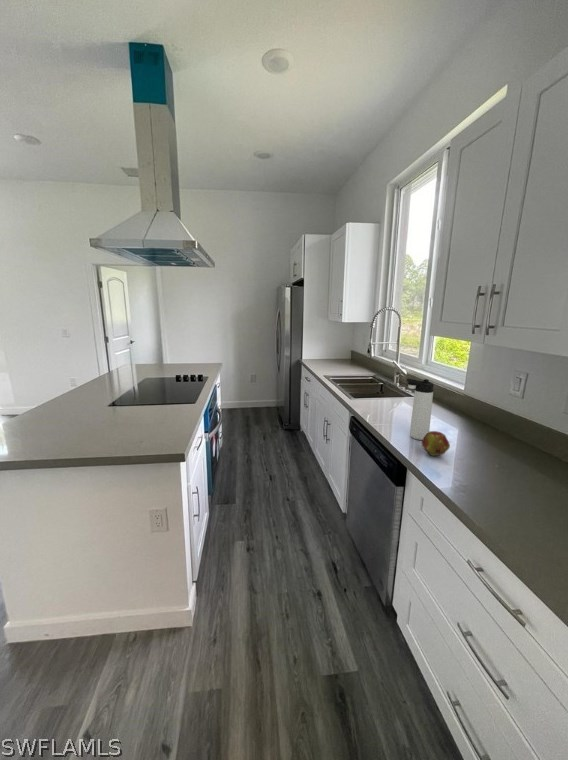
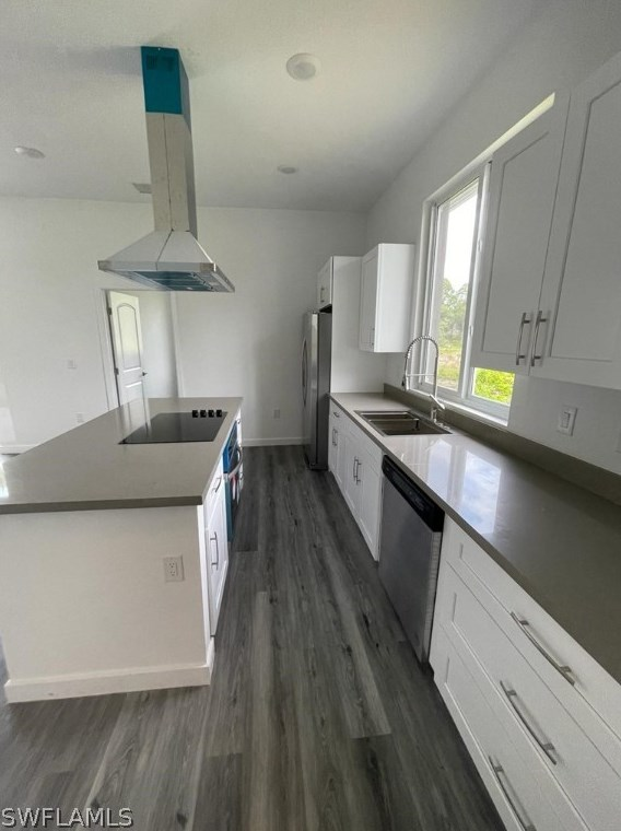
- thermos bottle [405,378,435,441]
- fruit [421,430,451,457]
